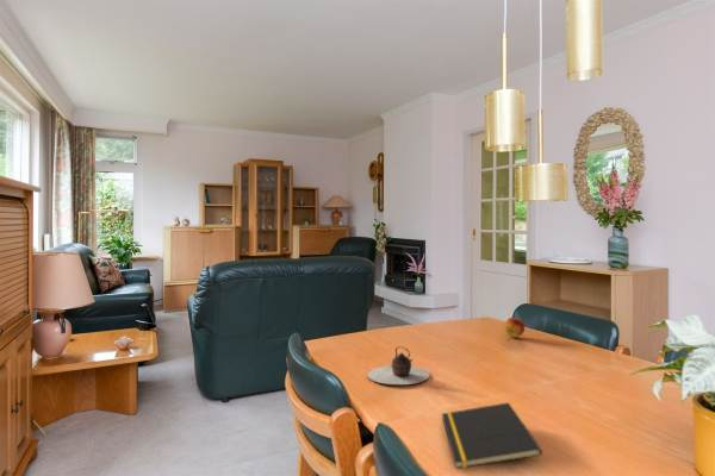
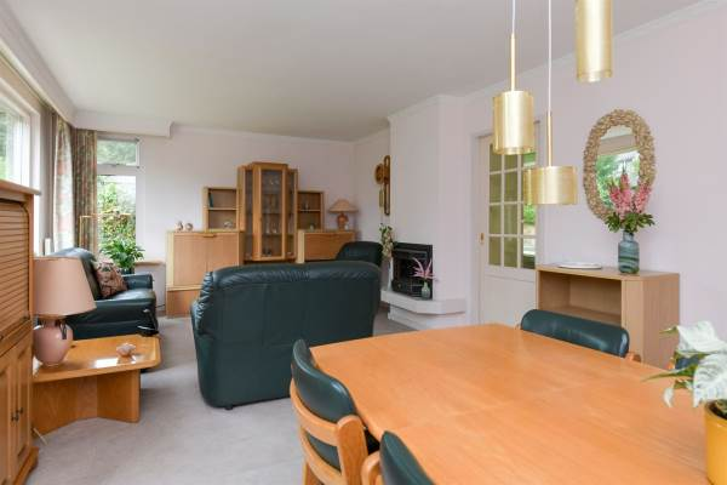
- fruit [503,317,526,339]
- teapot [367,345,430,386]
- notepad [441,401,543,470]
